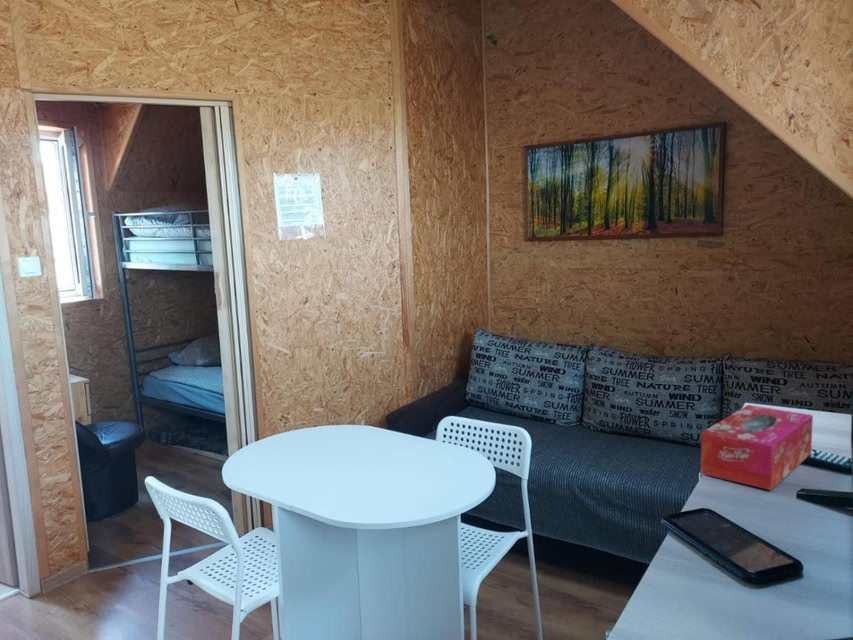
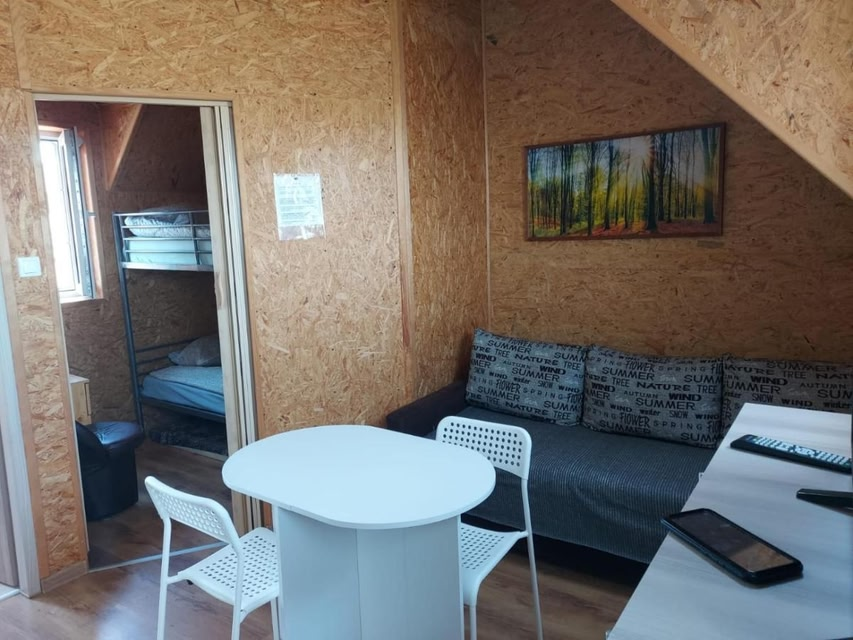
- tissue box [700,404,814,491]
